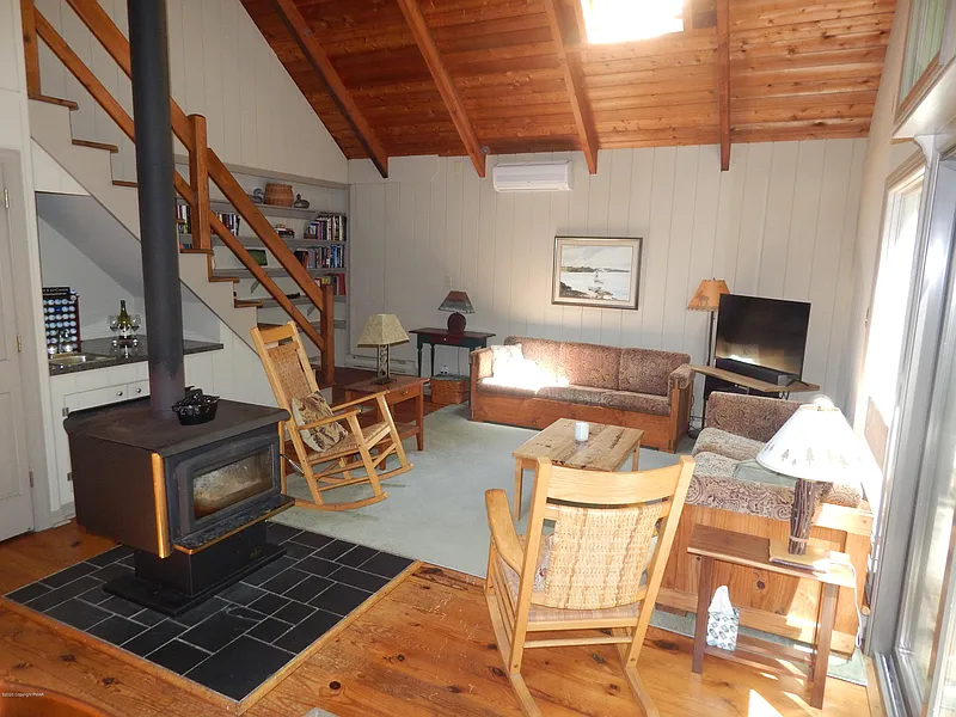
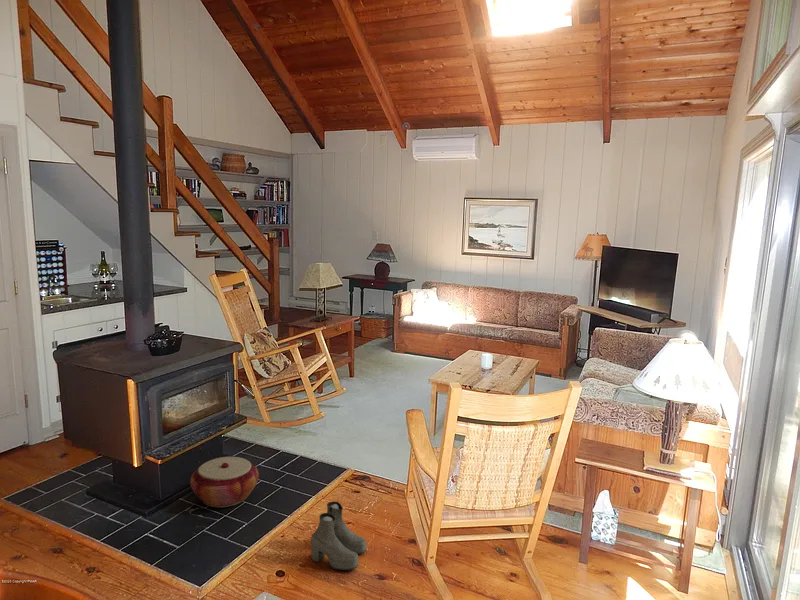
+ basket [189,456,260,508]
+ boots [310,501,368,571]
